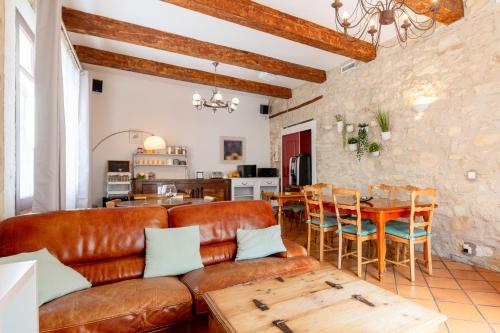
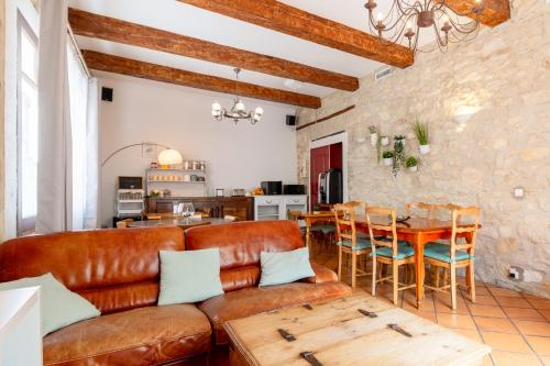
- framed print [219,135,247,165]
